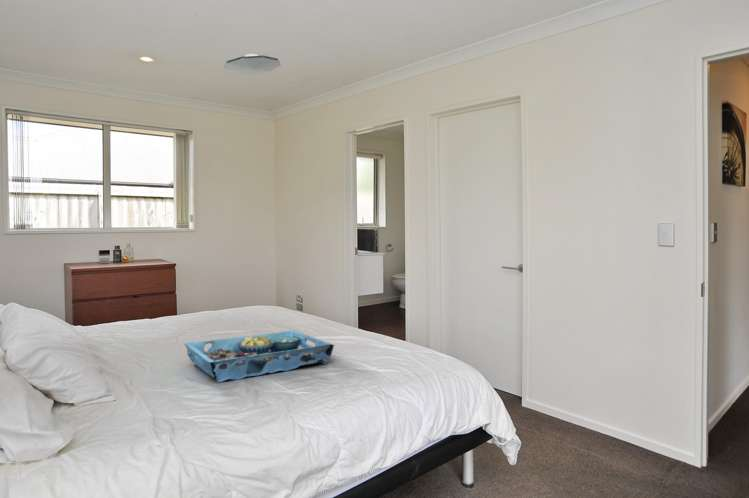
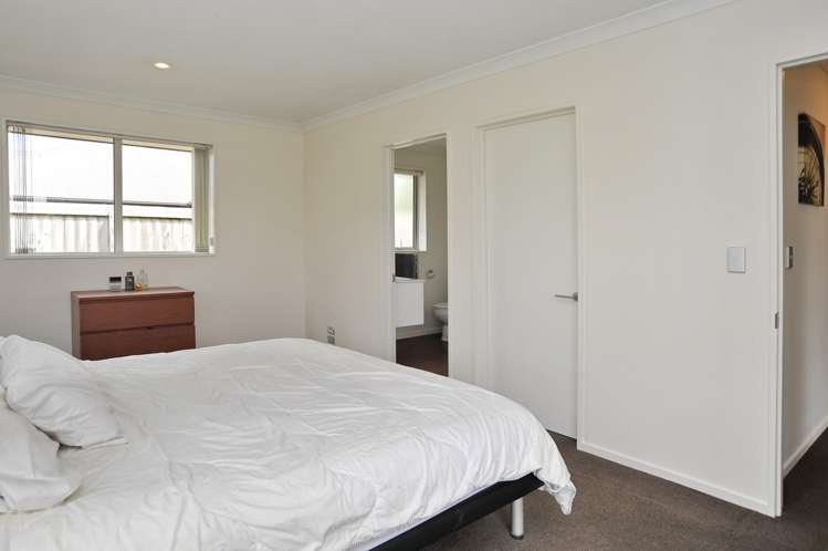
- ceiling light [223,53,281,75]
- serving tray [183,330,335,383]
